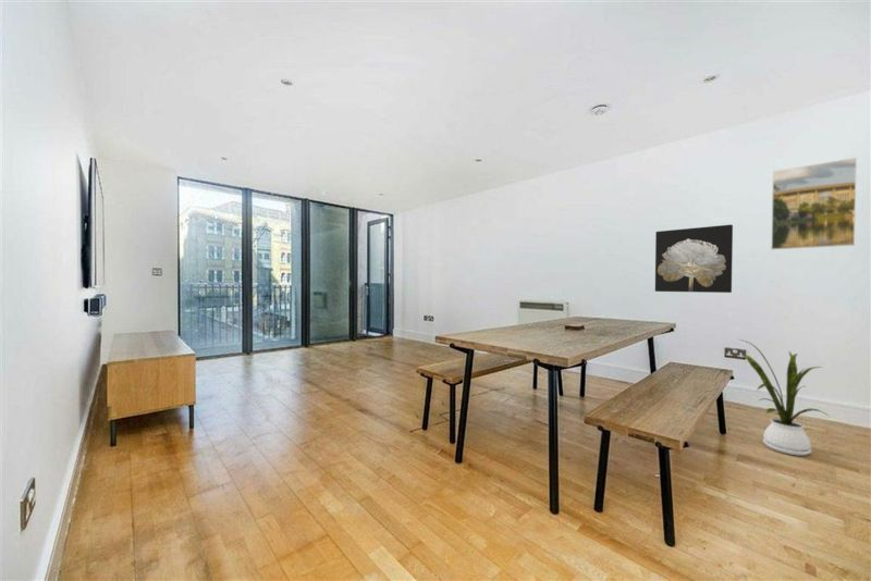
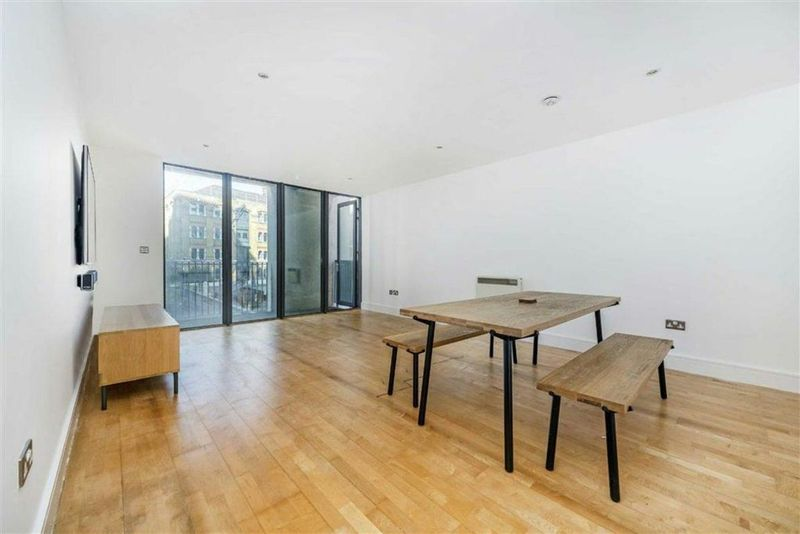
- house plant [738,338,830,457]
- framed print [770,157,858,250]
- wall art [654,224,734,294]
